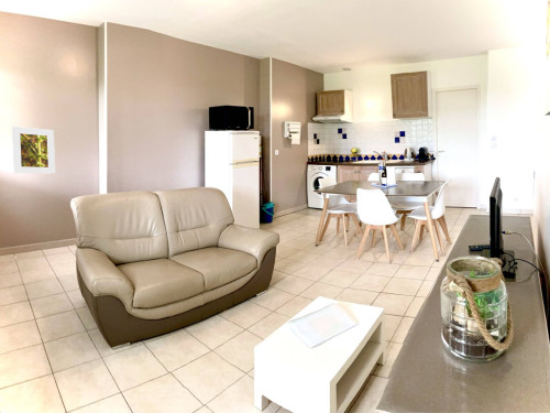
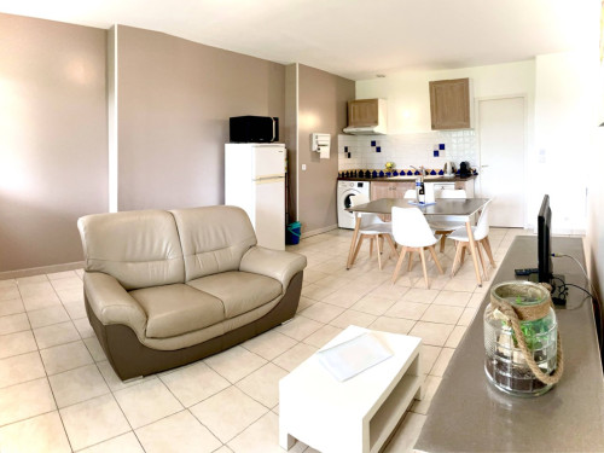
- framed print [11,126,56,175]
